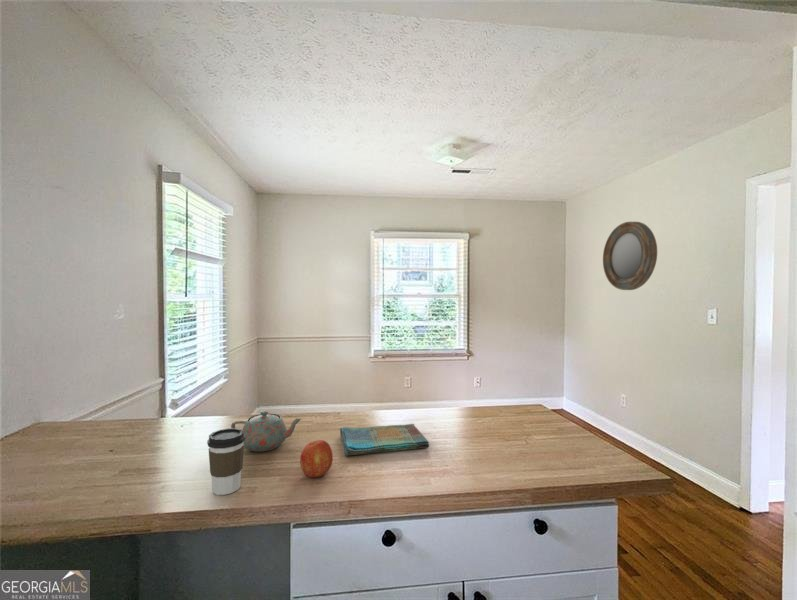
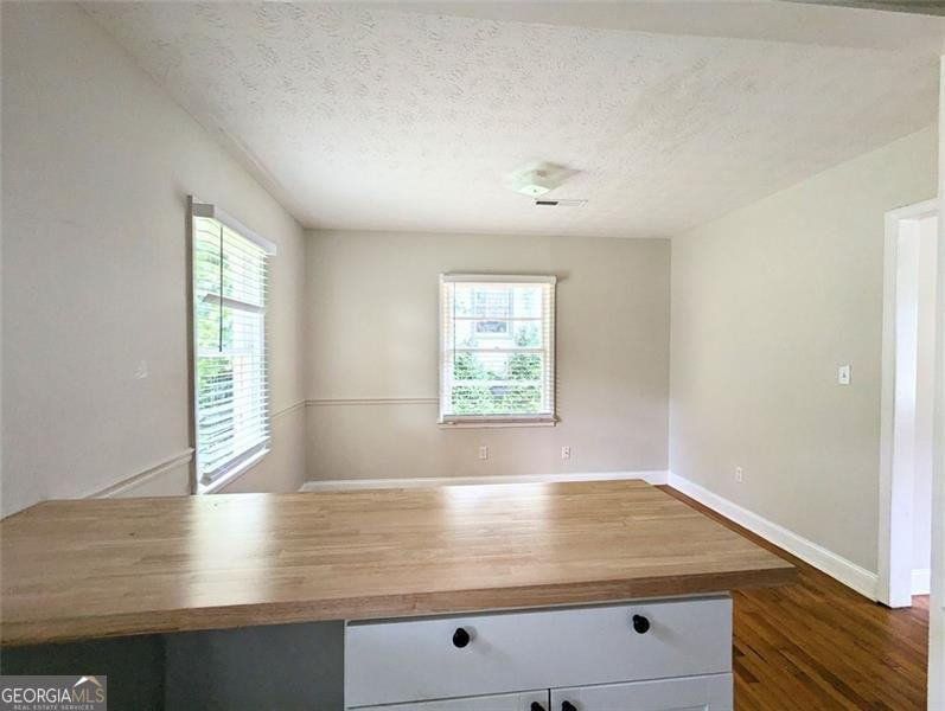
- home mirror [602,221,658,291]
- teapot [230,410,303,453]
- dish towel [339,423,430,456]
- fruit [299,439,334,479]
- coffee cup [206,427,245,496]
